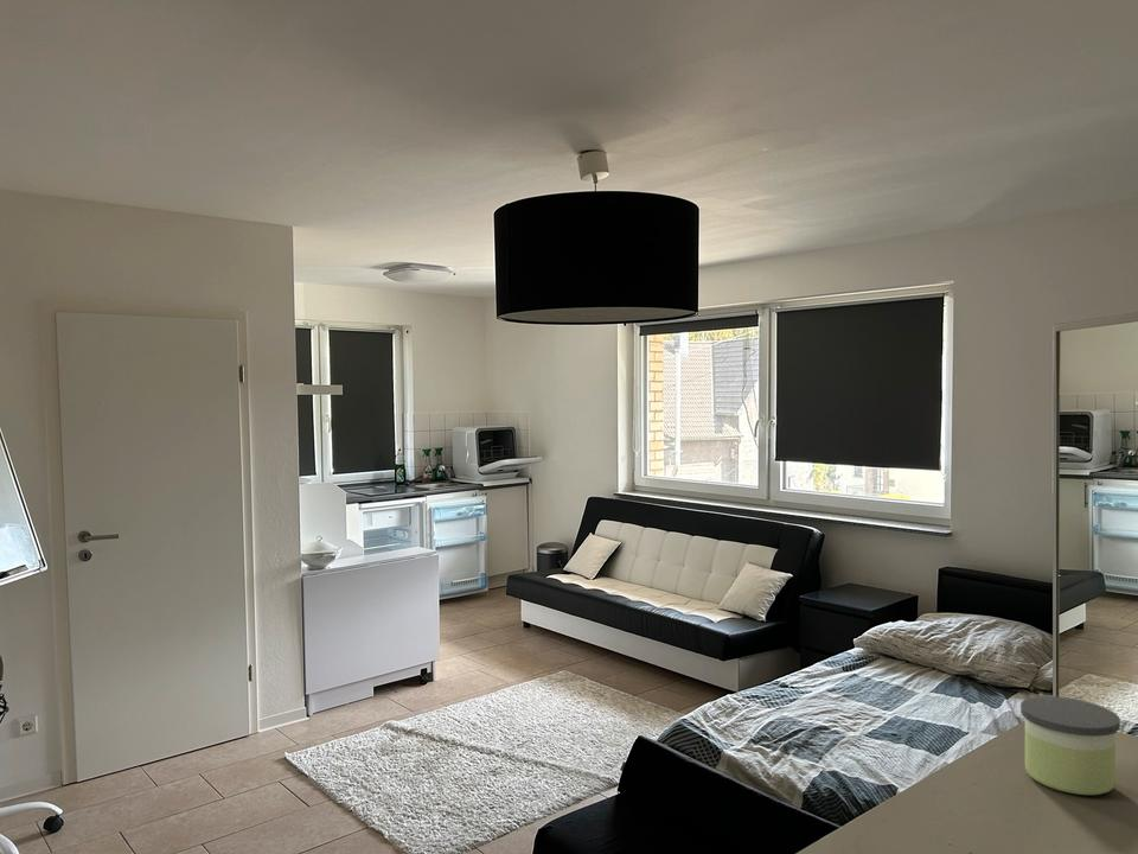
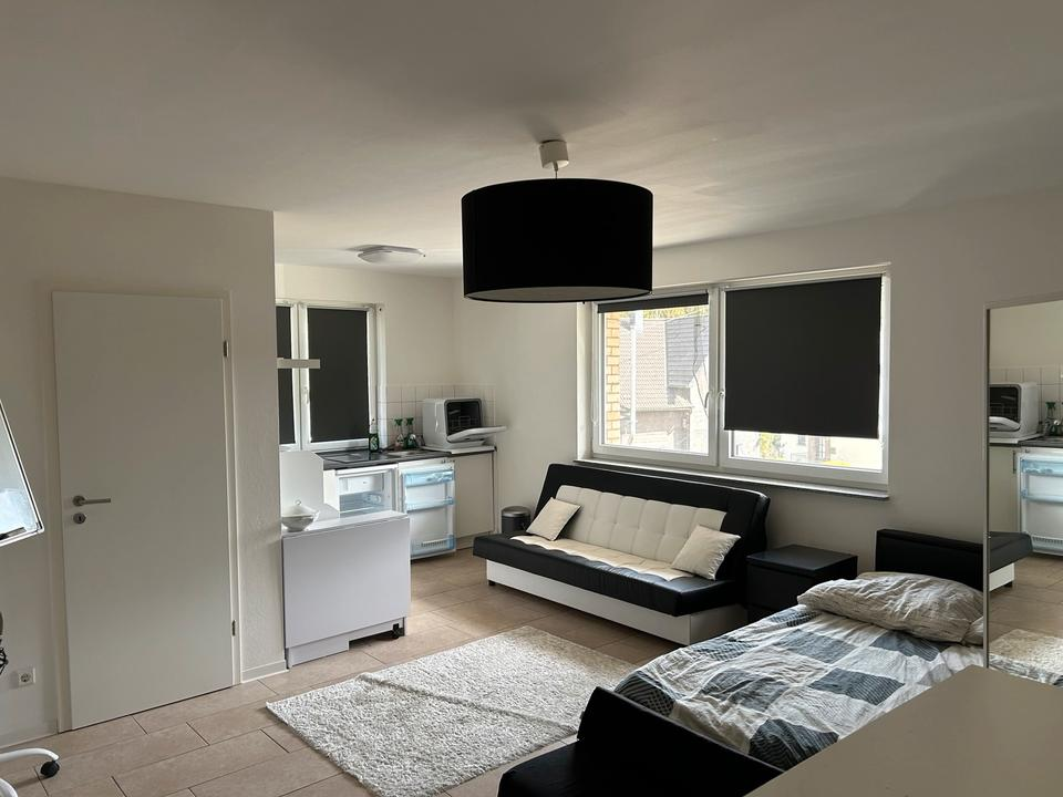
- candle [1019,695,1121,796]
